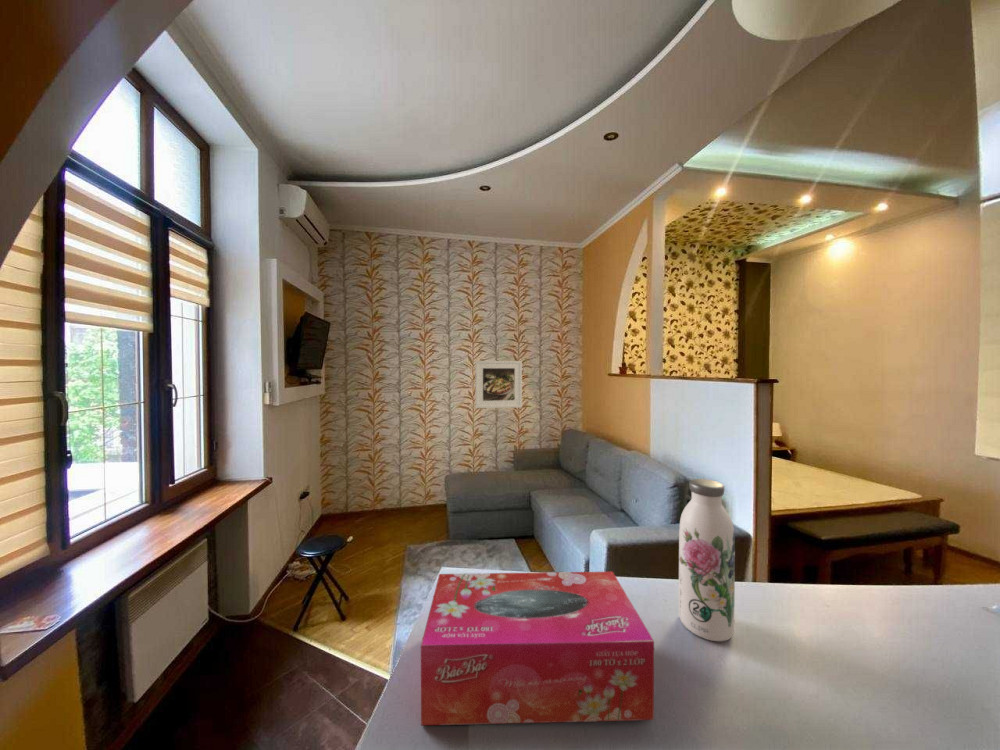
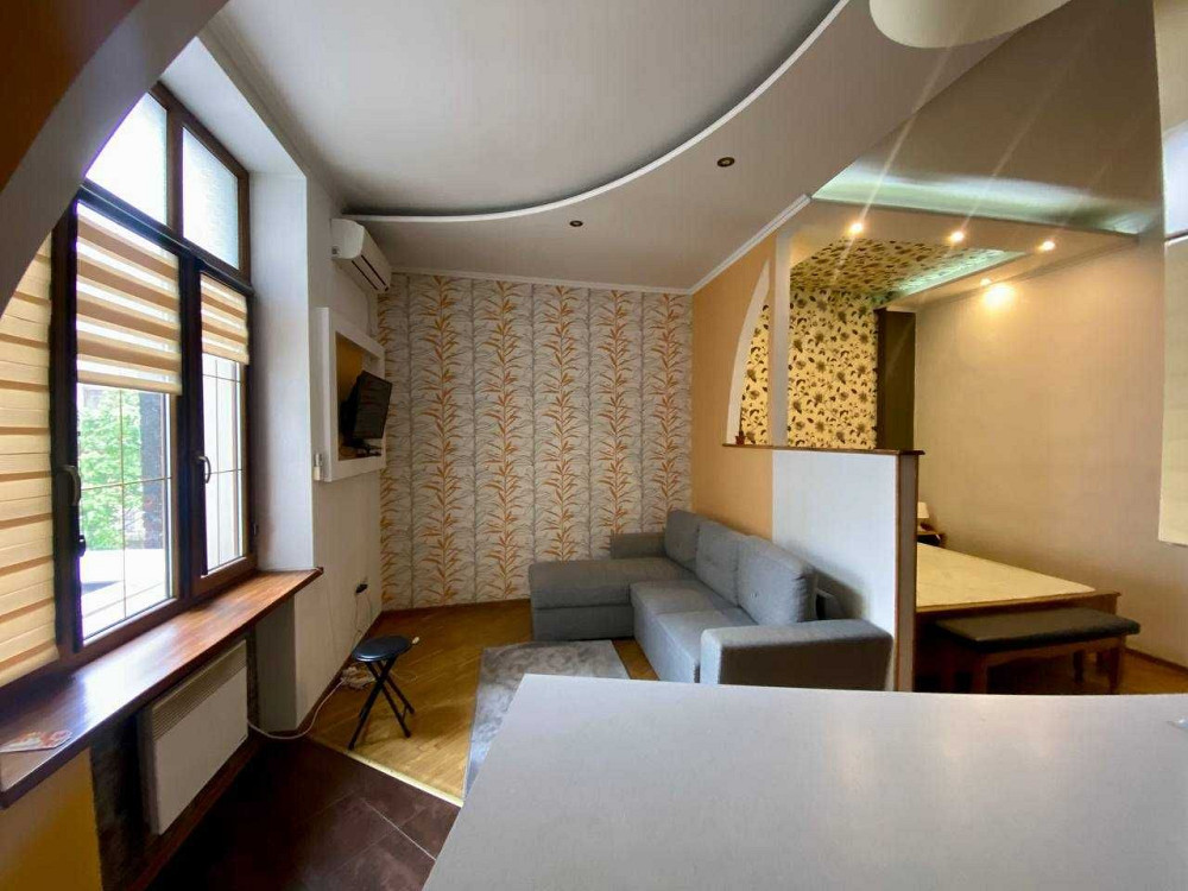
- water bottle [678,478,736,642]
- tissue box [420,570,655,727]
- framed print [474,360,523,409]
